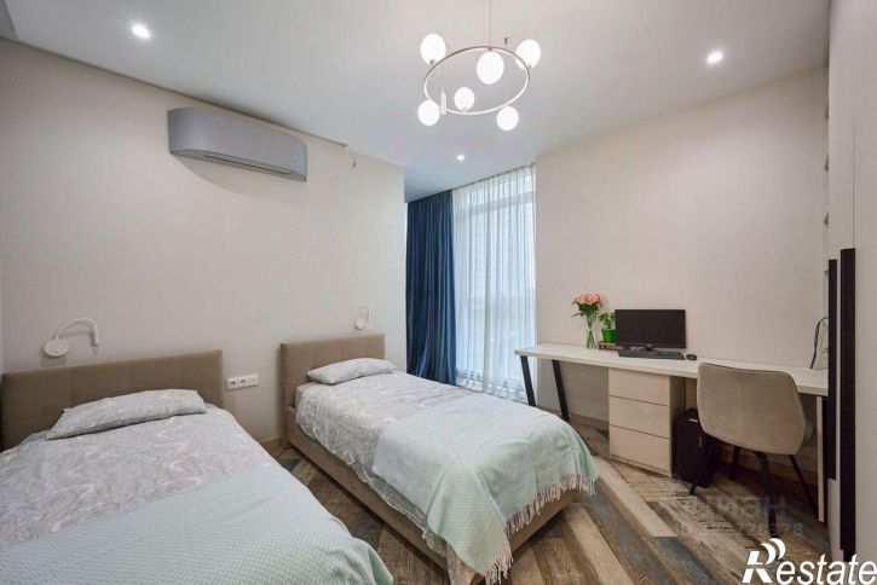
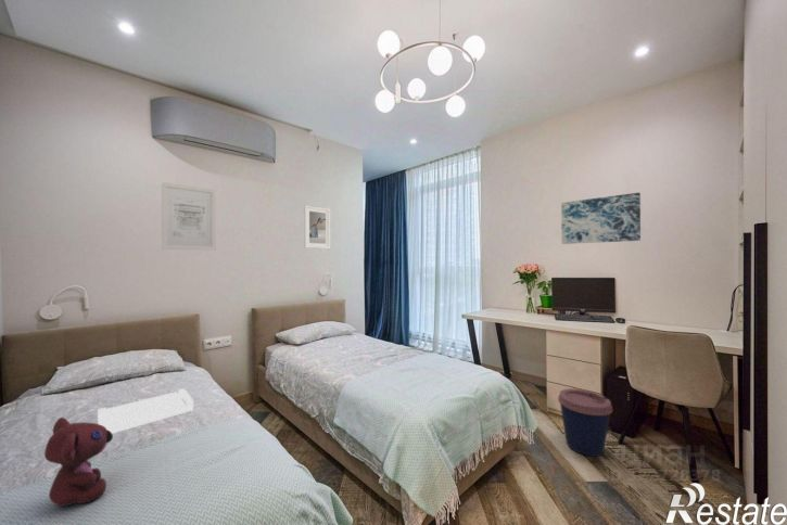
+ wall art [161,181,217,252]
+ tray [97,387,194,434]
+ coffee cup [557,387,613,458]
+ teddy bear [43,417,114,508]
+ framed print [303,204,331,249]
+ wall art [560,192,642,245]
